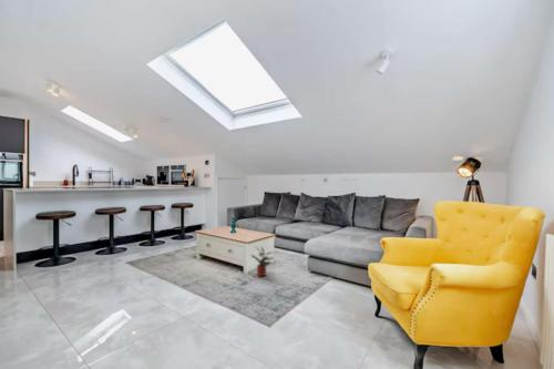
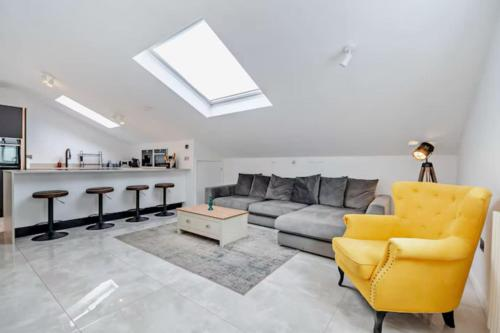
- potted plant [249,245,276,278]
